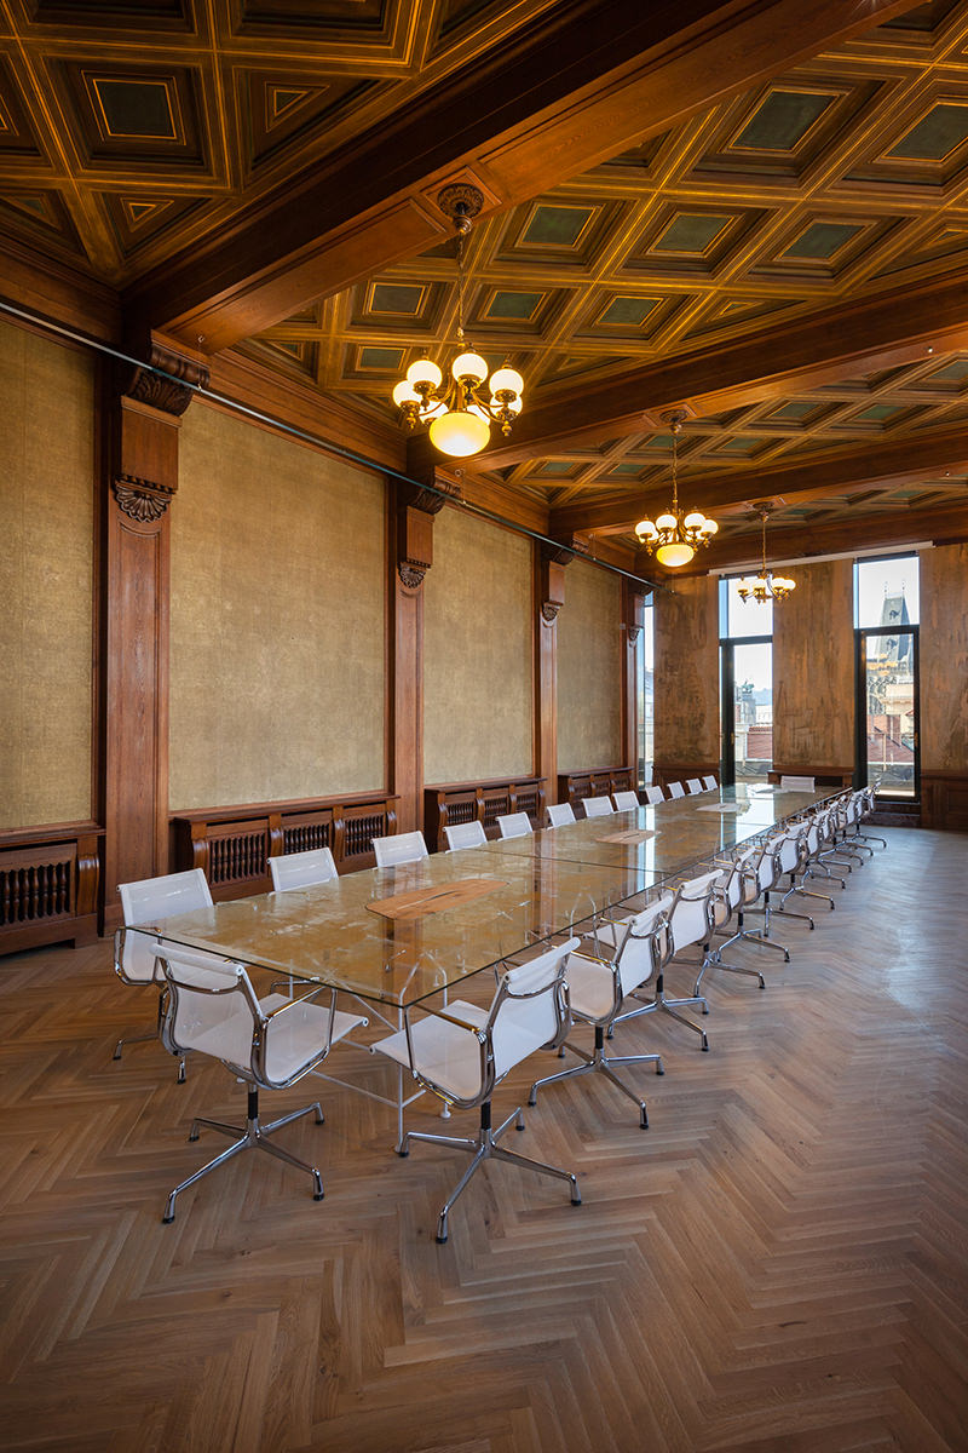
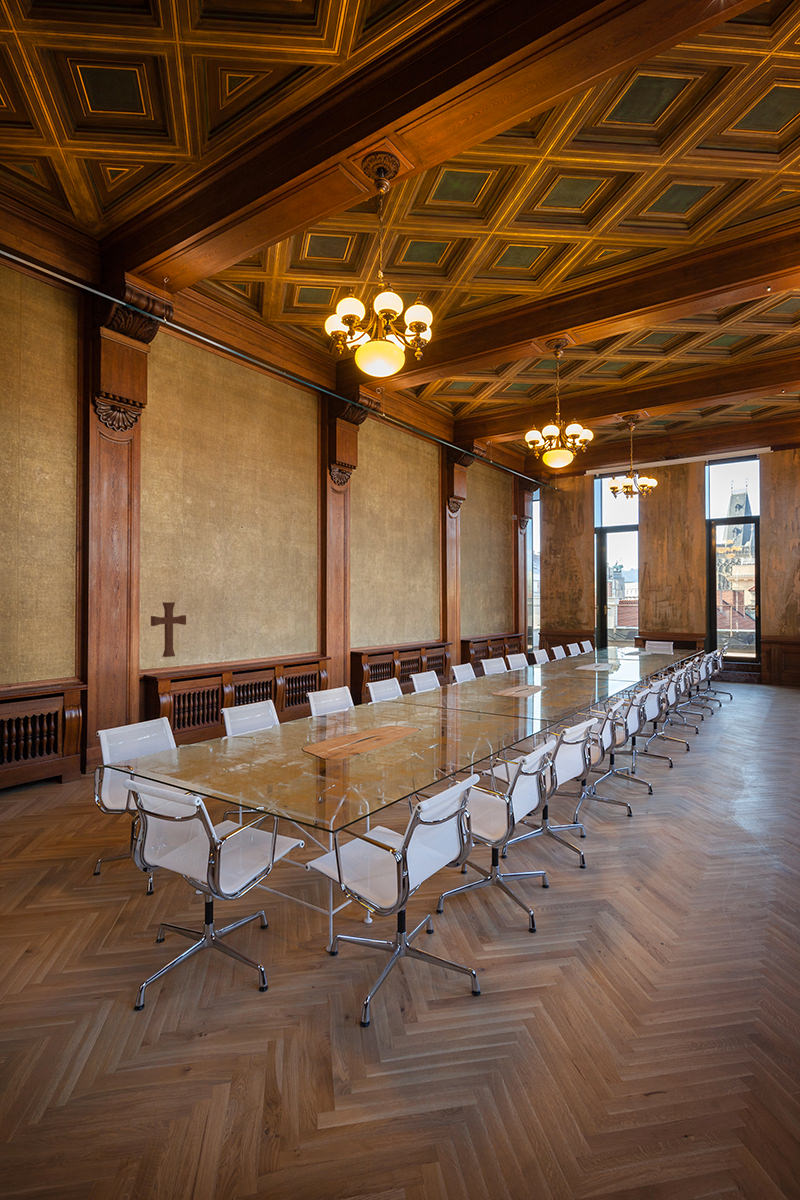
+ decorative cross [150,601,187,658]
